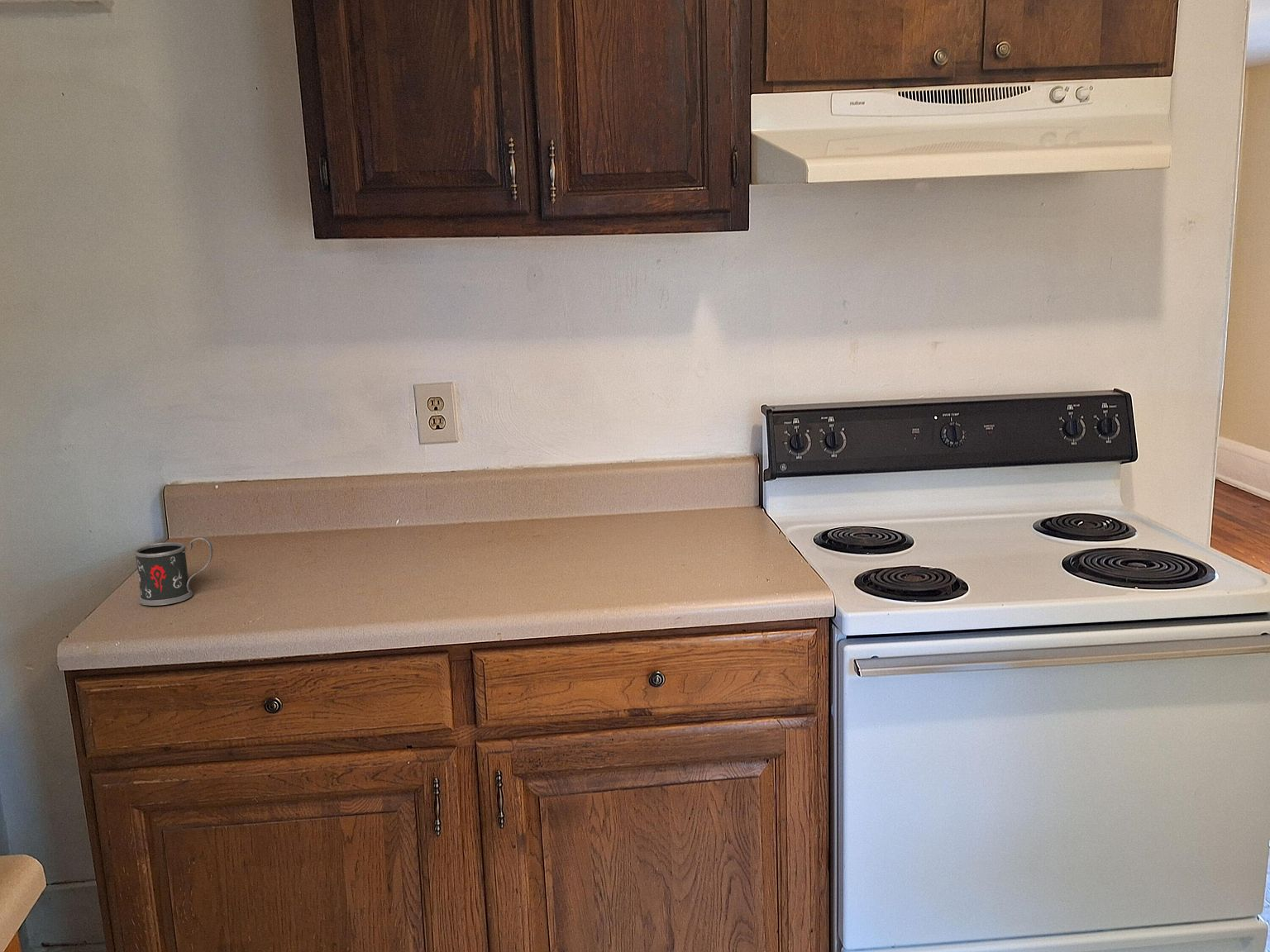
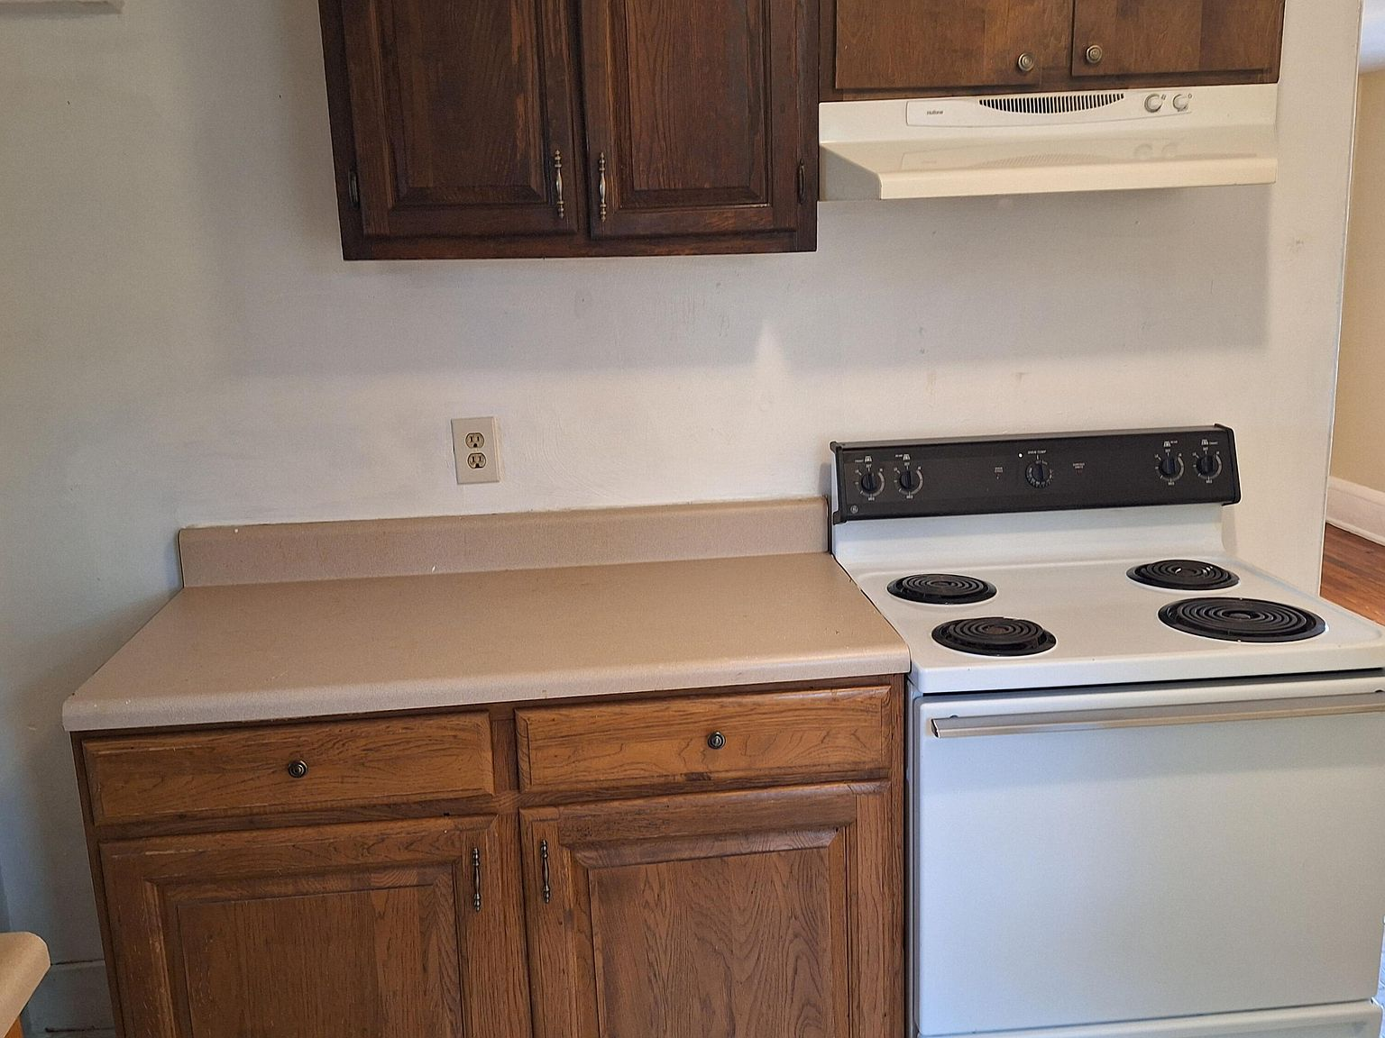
- mug [133,536,213,607]
